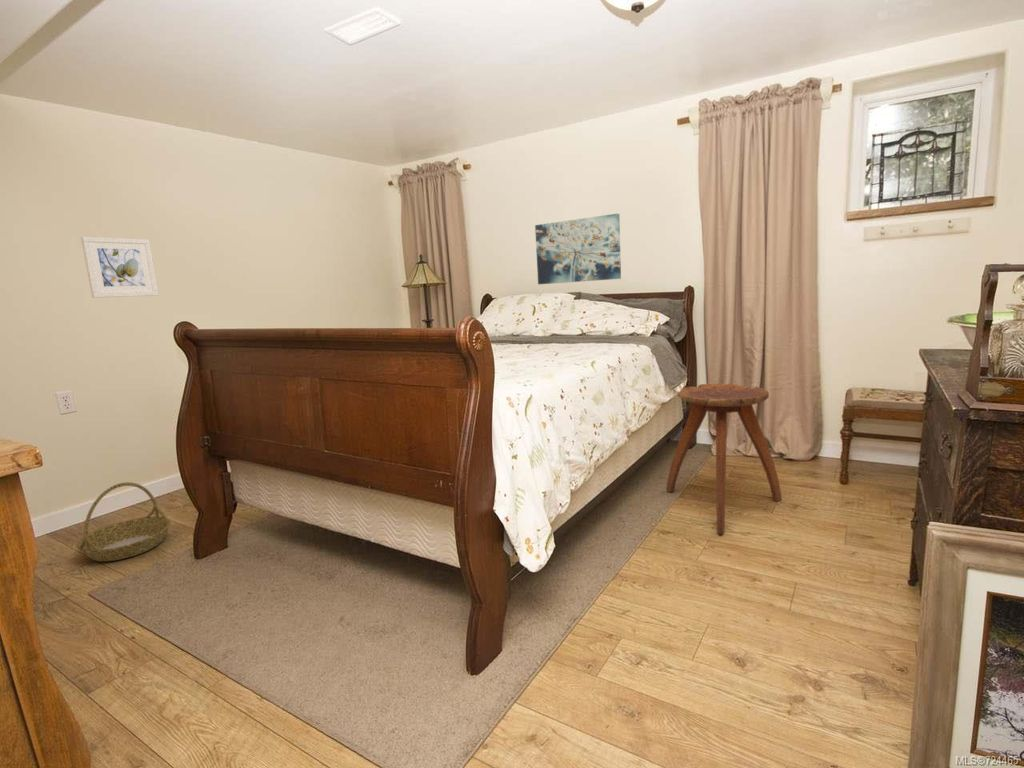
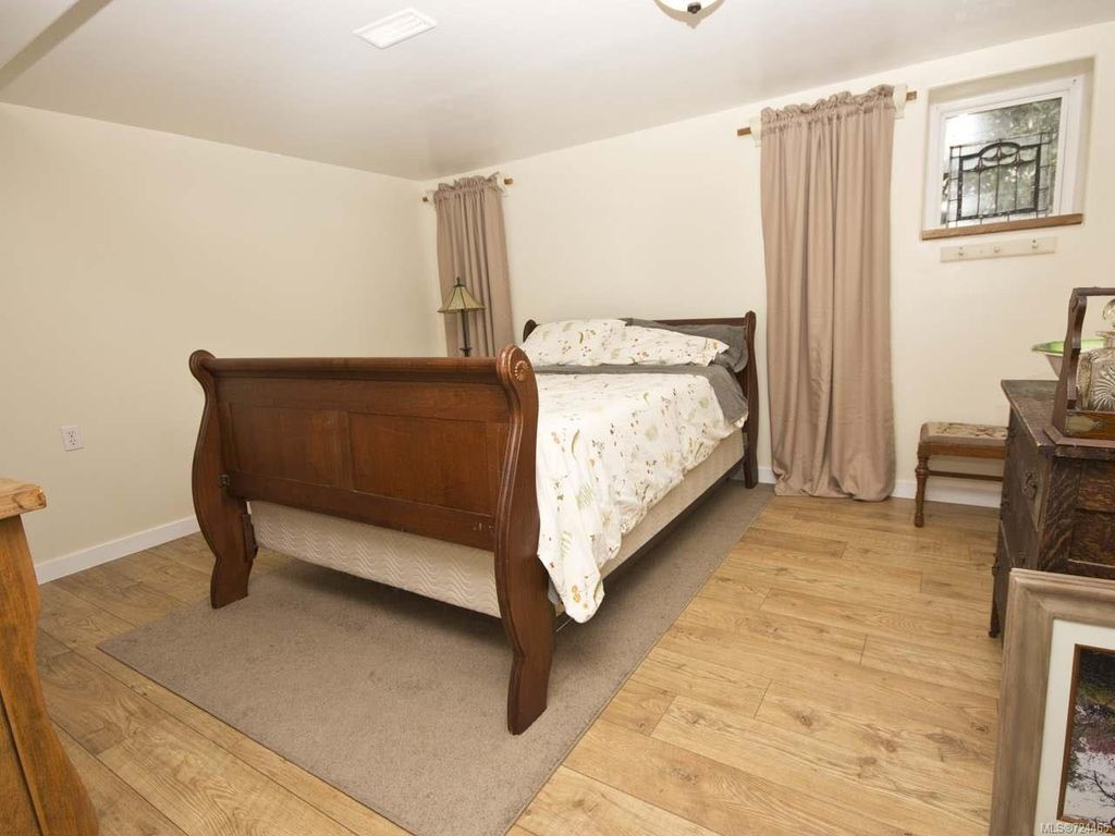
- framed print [80,236,159,299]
- stool [665,383,783,535]
- basket [75,481,172,562]
- wall art [534,213,622,285]
